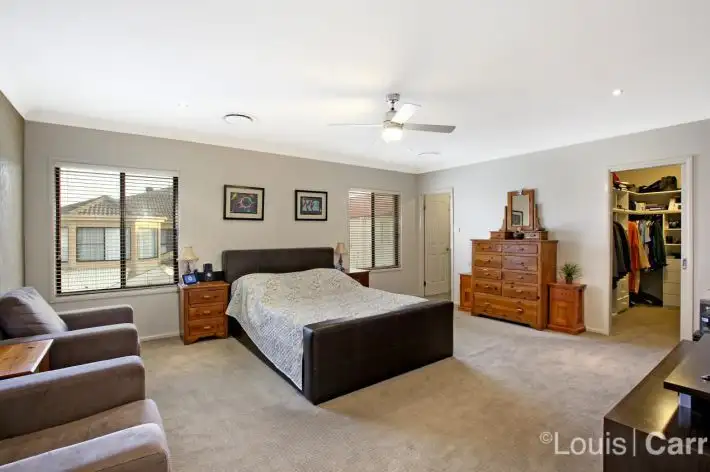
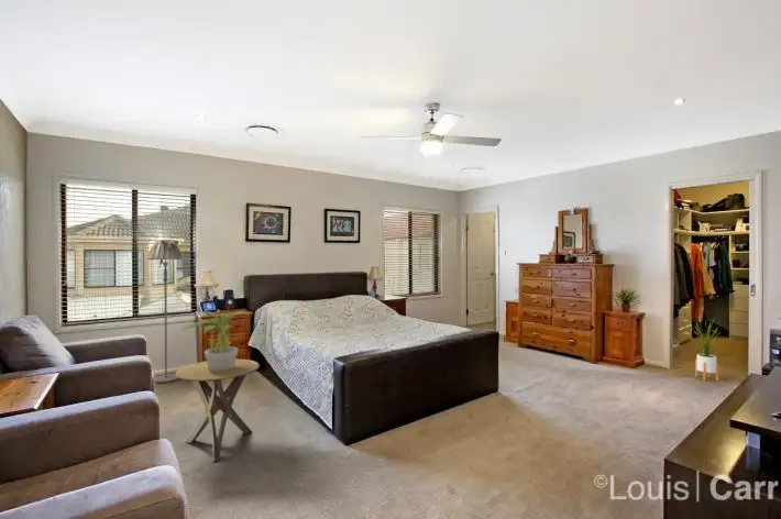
+ side table [174,358,261,463]
+ floor lamp [145,239,184,384]
+ house plant [686,319,721,382]
+ potted plant [180,310,253,371]
